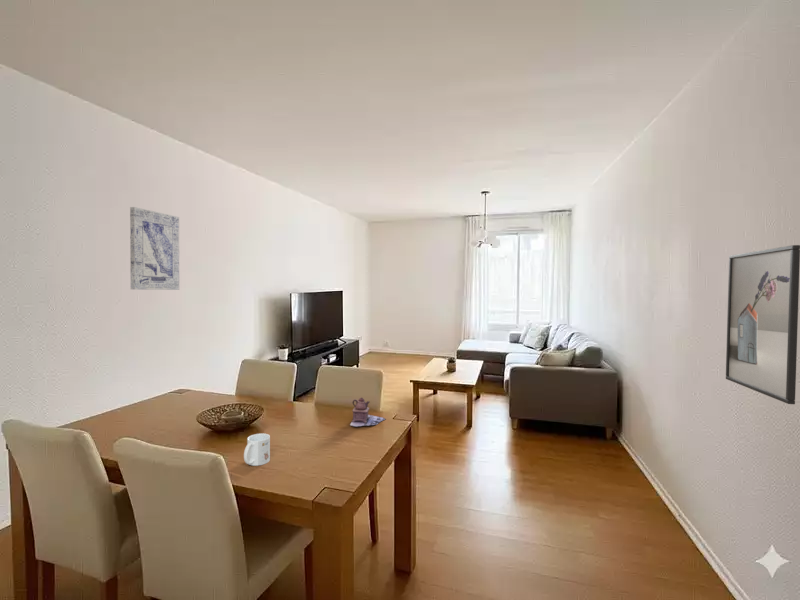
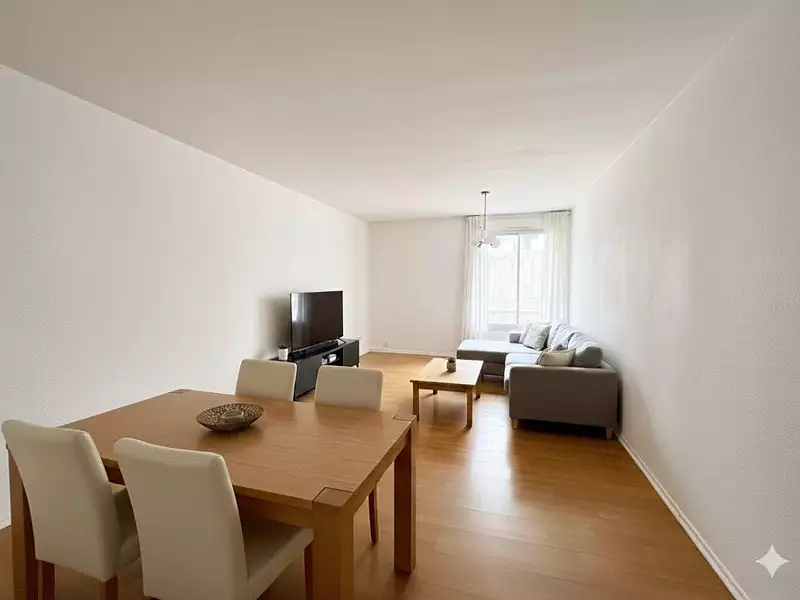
- mug [243,433,271,467]
- wall art [129,206,180,291]
- teapot [349,397,386,427]
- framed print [725,244,800,405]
